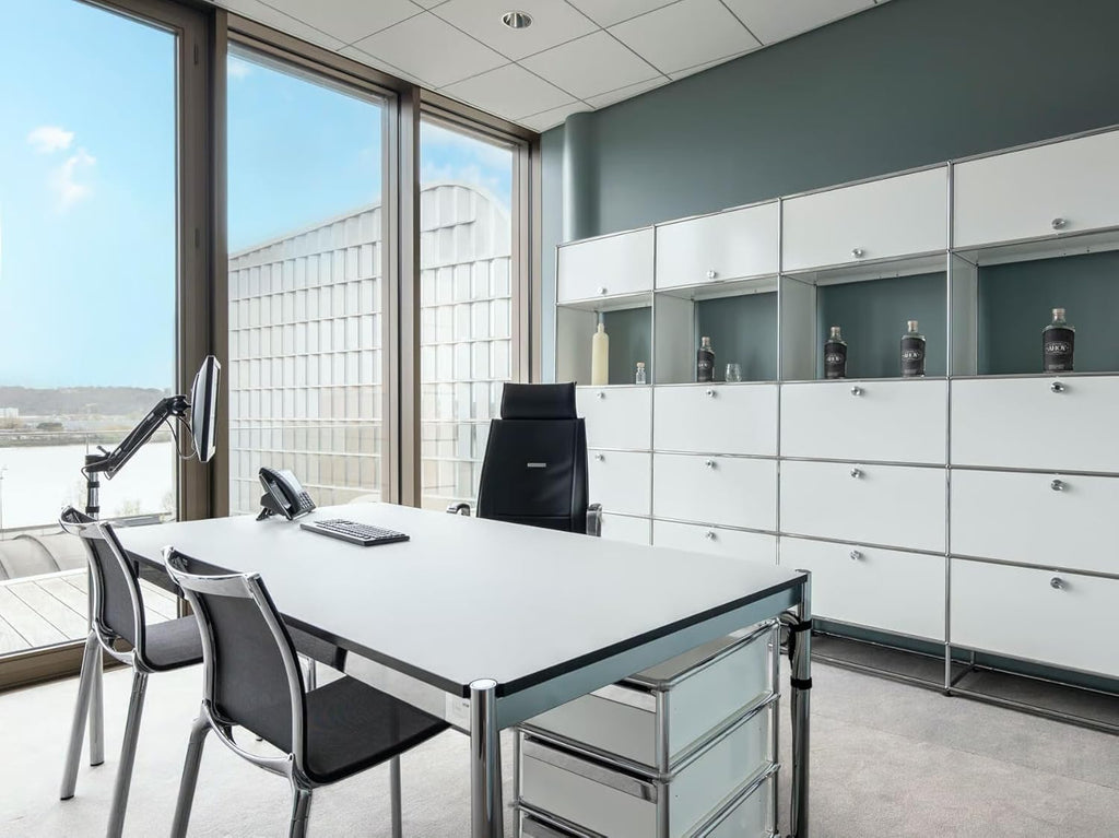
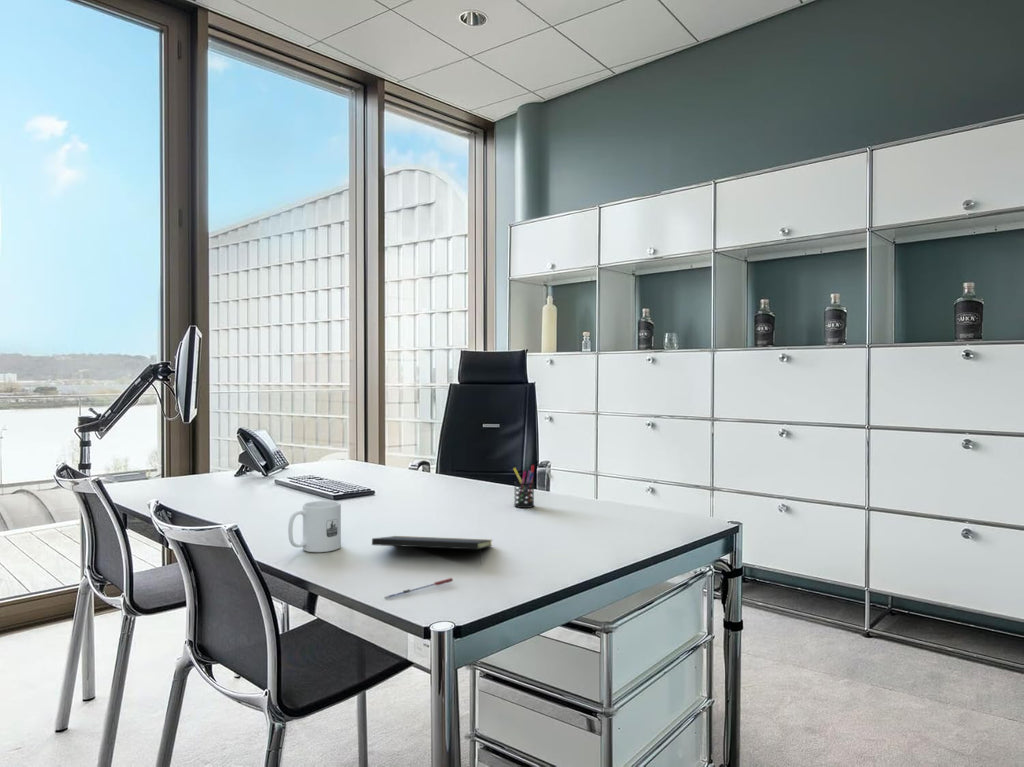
+ pen [384,577,454,599]
+ mug [287,500,342,553]
+ notepad [371,535,493,566]
+ pen holder [512,464,535,509]
